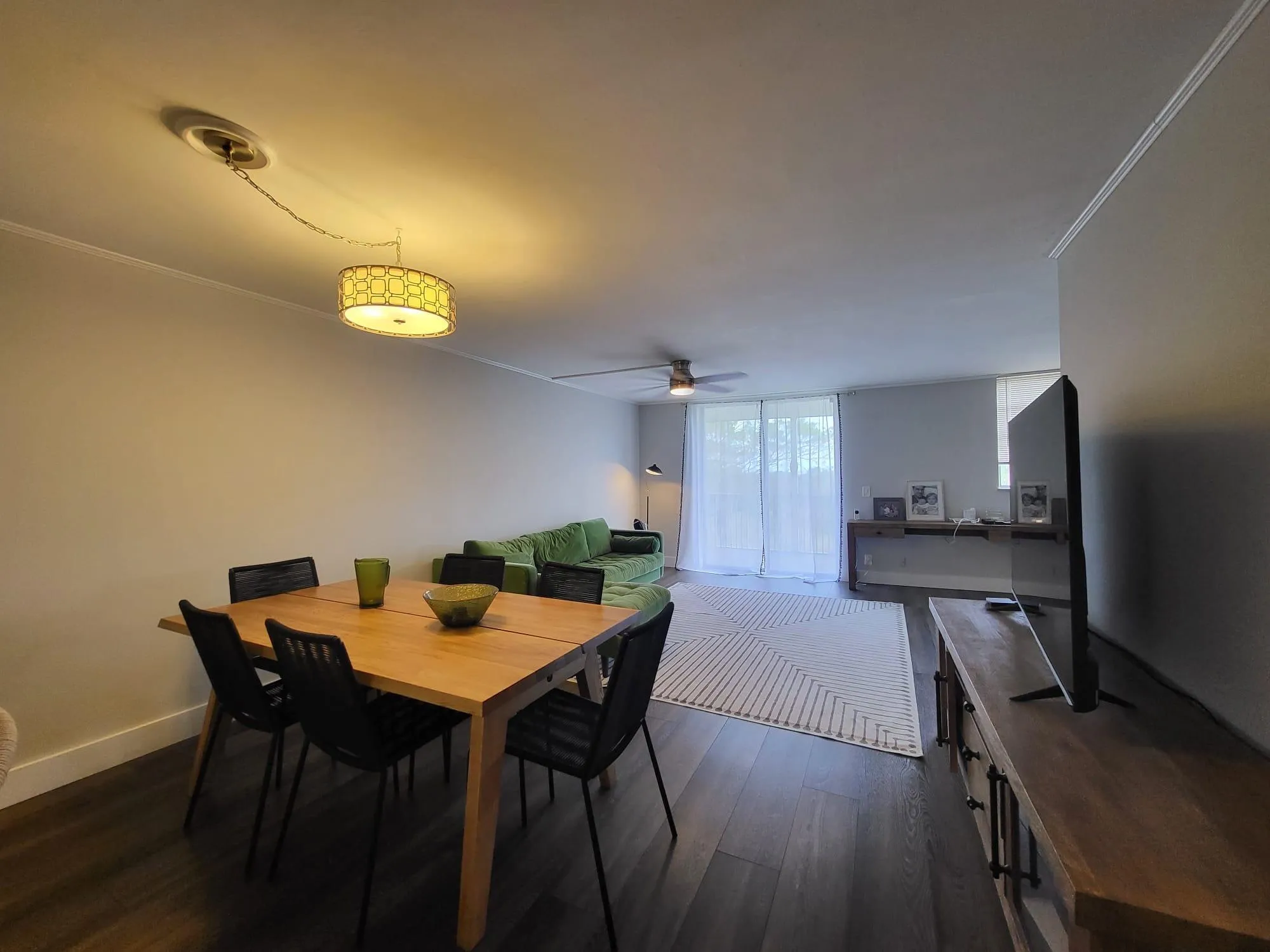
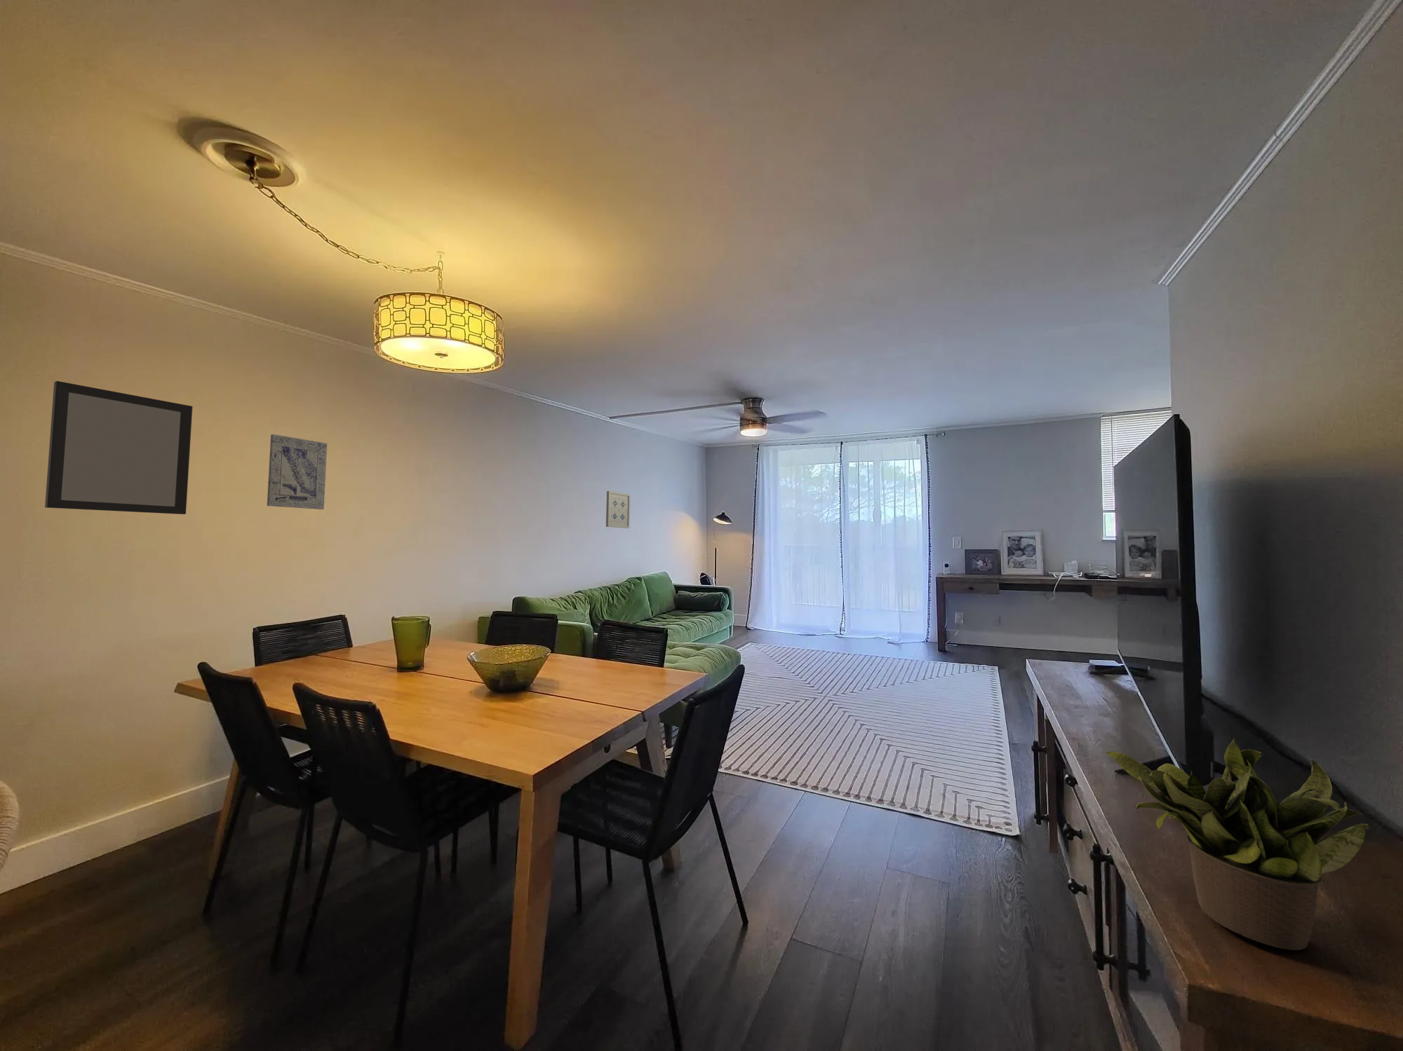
+ potted plant [1103,737,1370,951]
+ home mirror [44,381,193,514]
+ wall art [605,490,631,529]
+ wall art [266,434,328,510]
